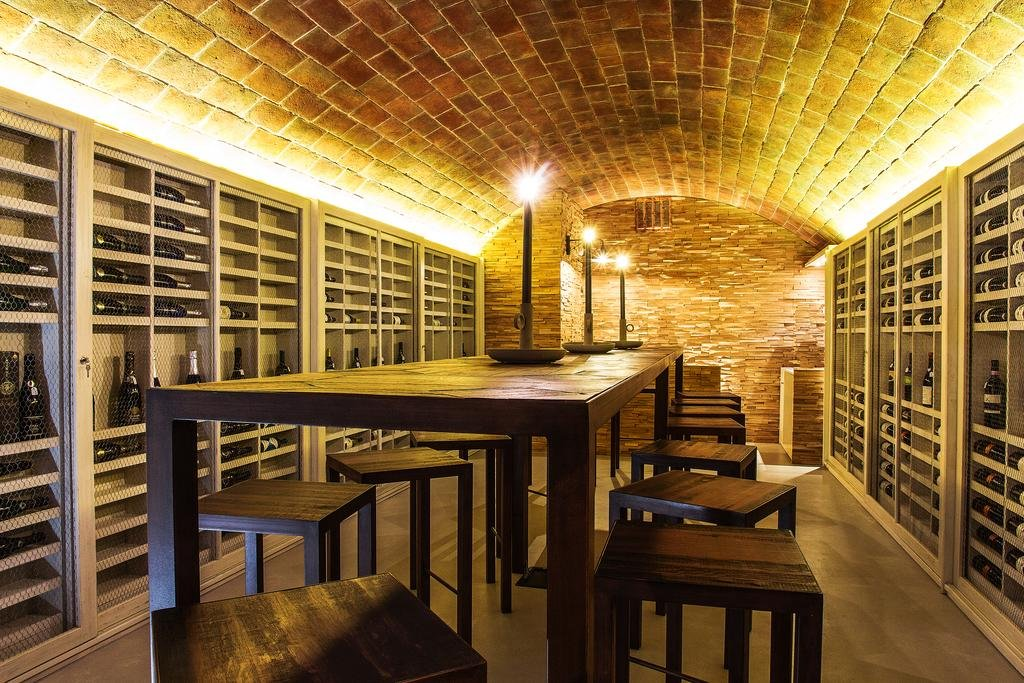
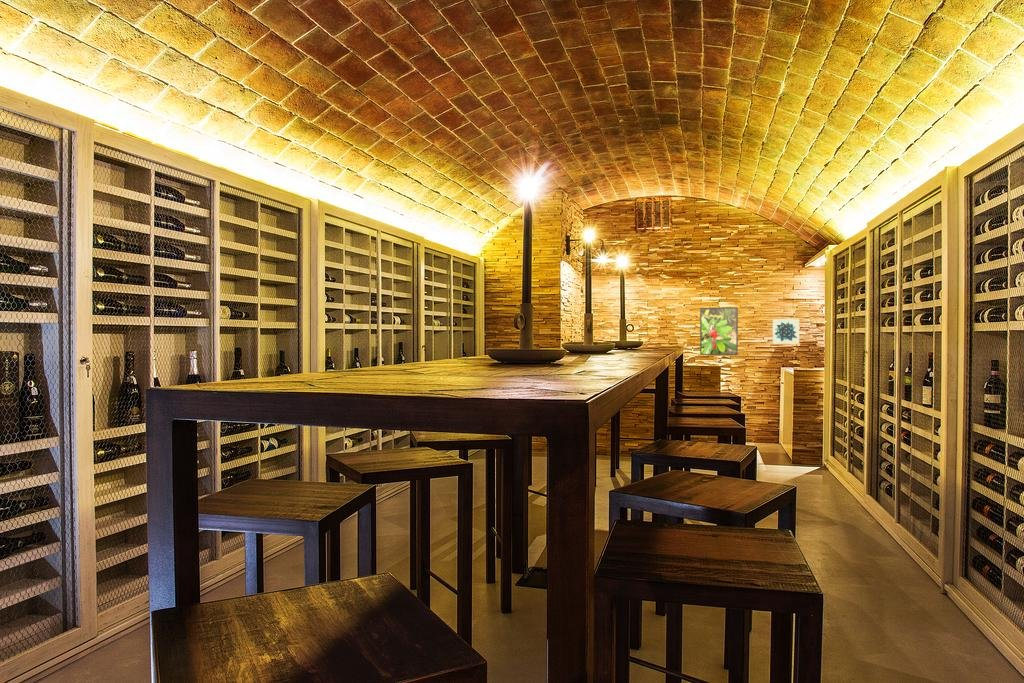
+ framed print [699,306,739,356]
+ wall art [772,318,800,344]
